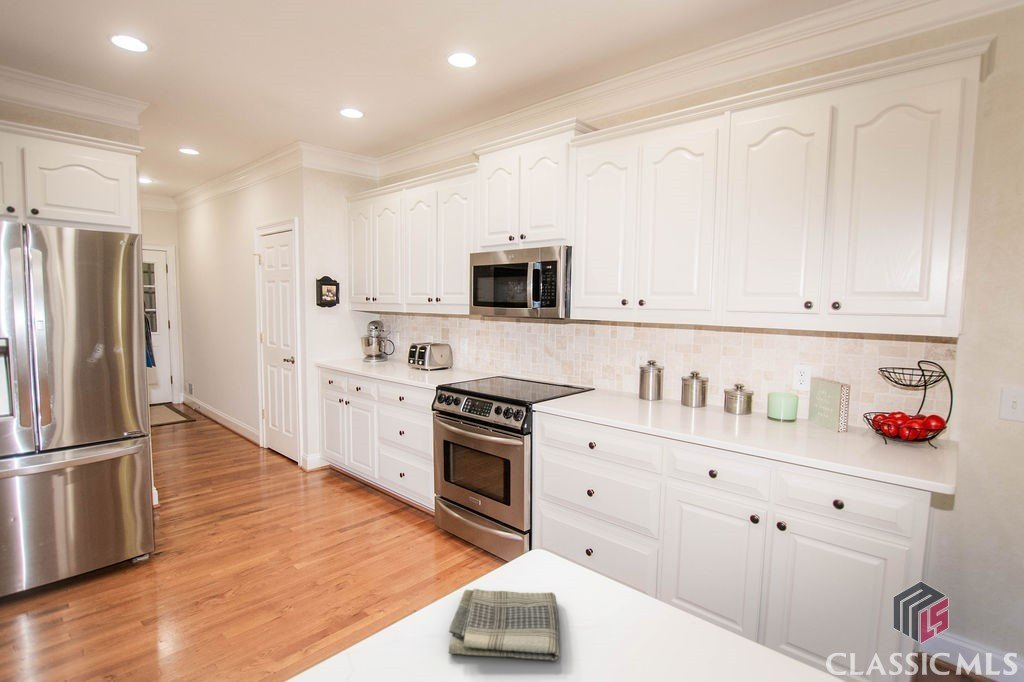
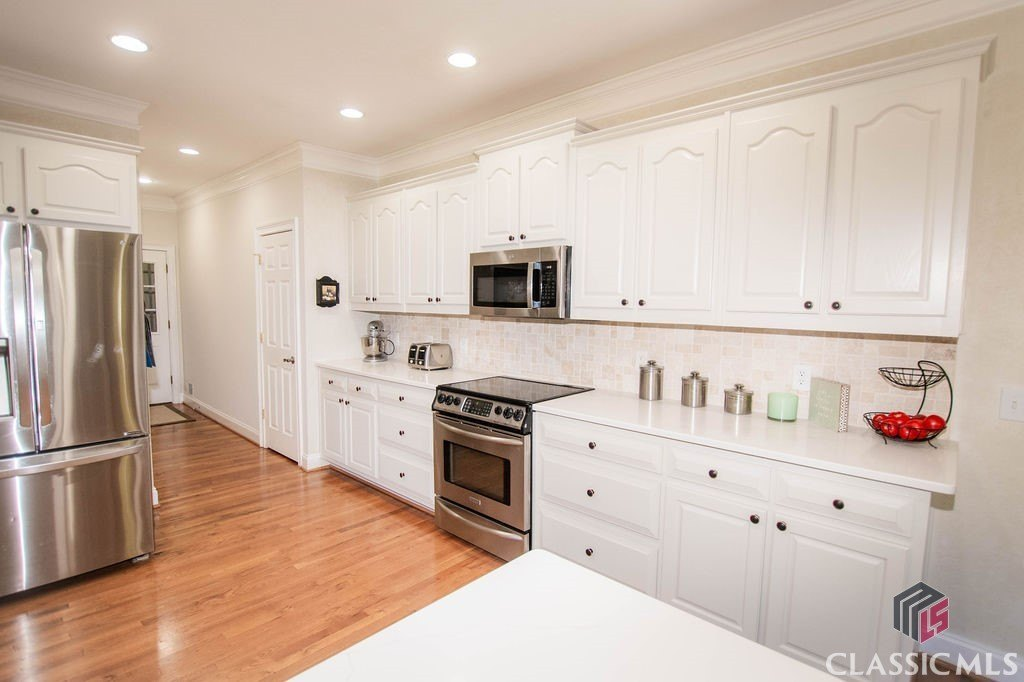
- dish towel [447,588,561,662]
